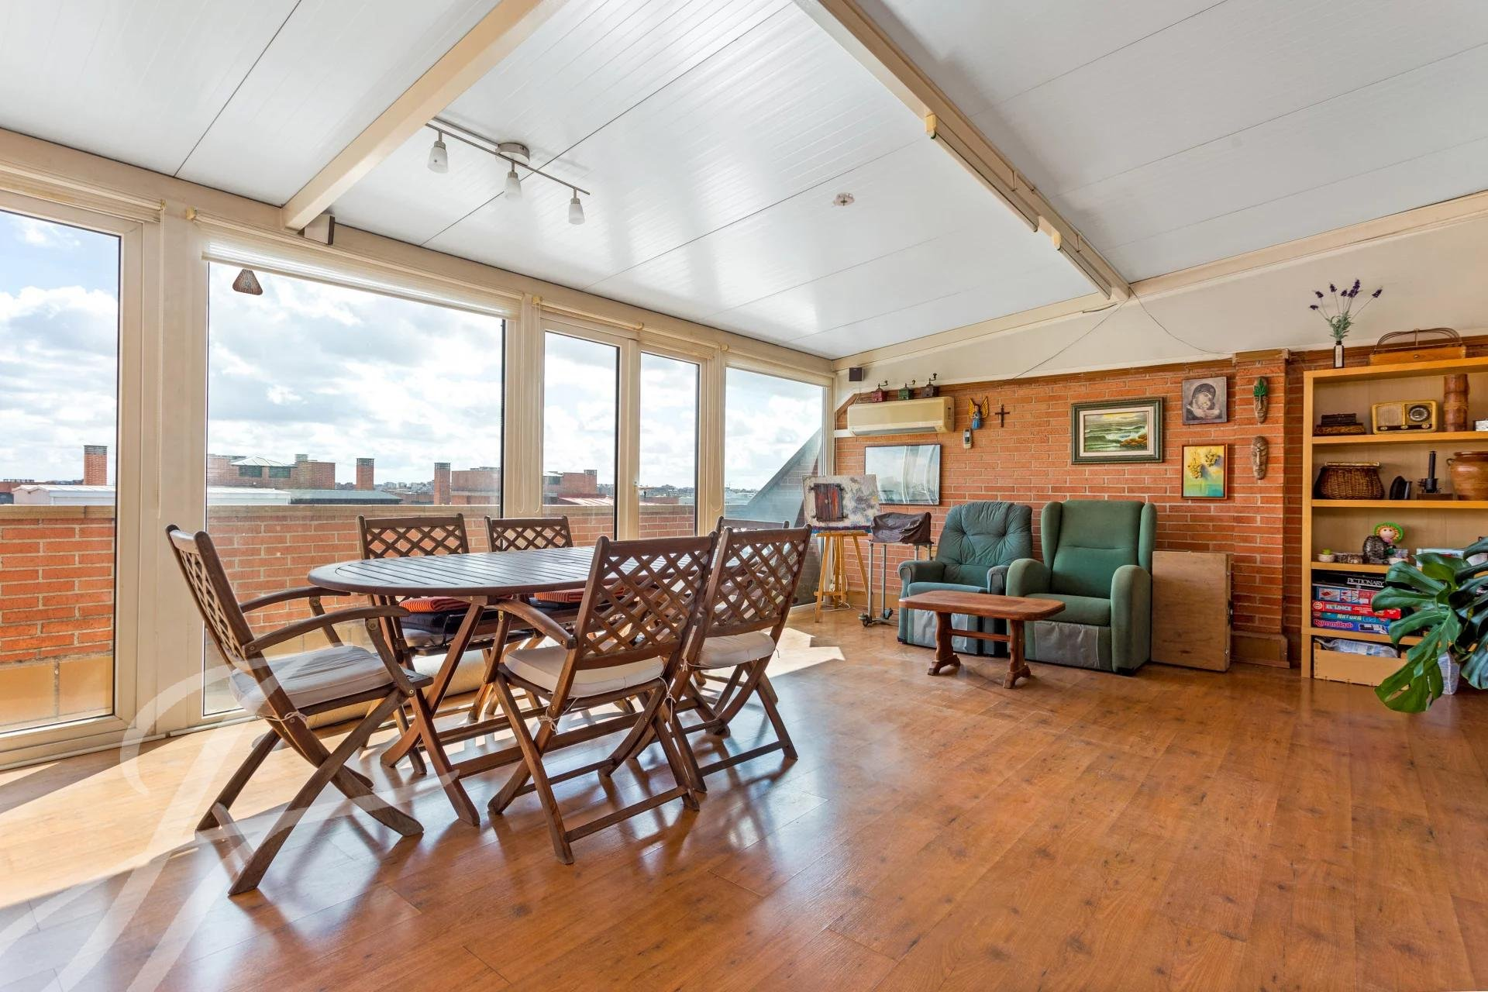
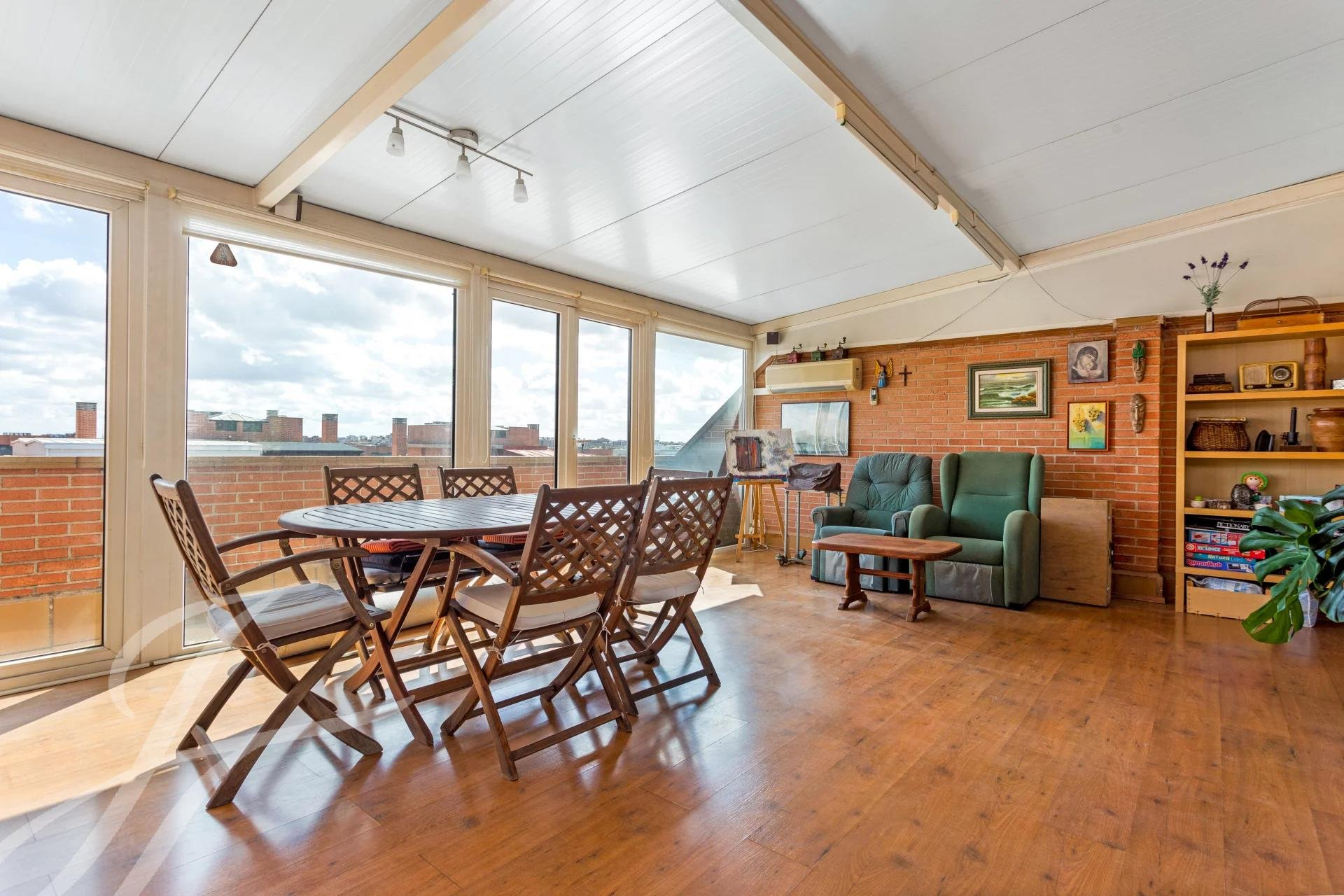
- smoke detector [831,192,856,208]
